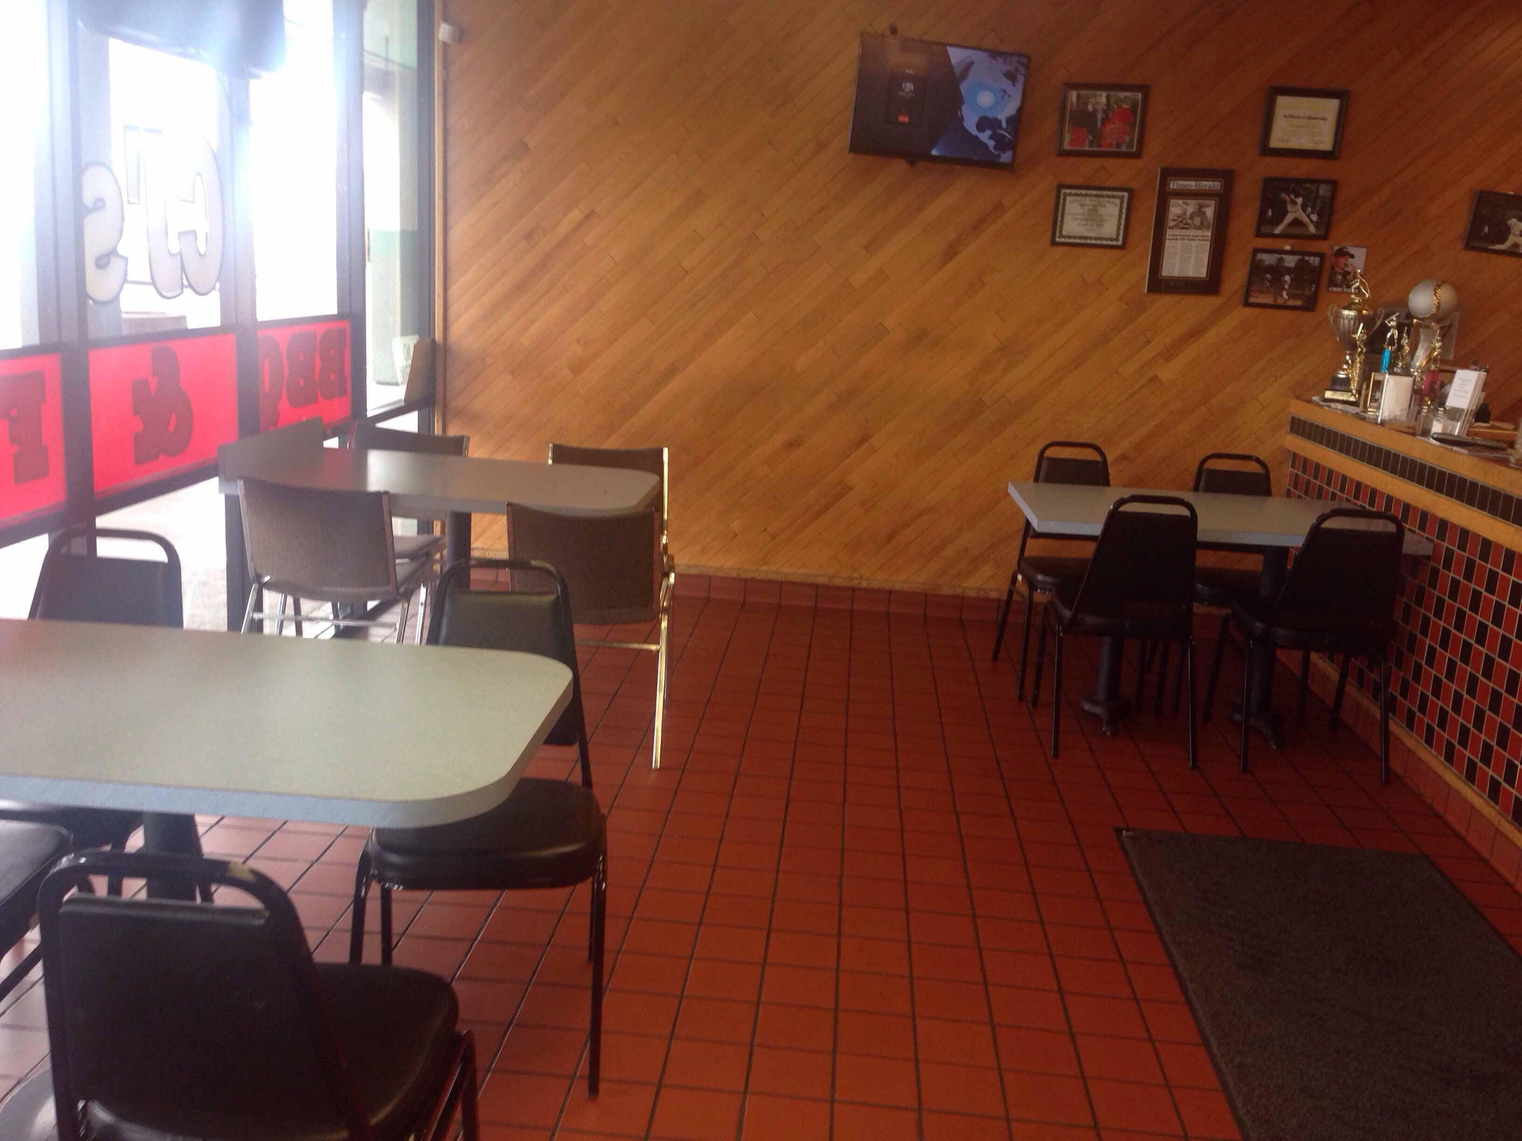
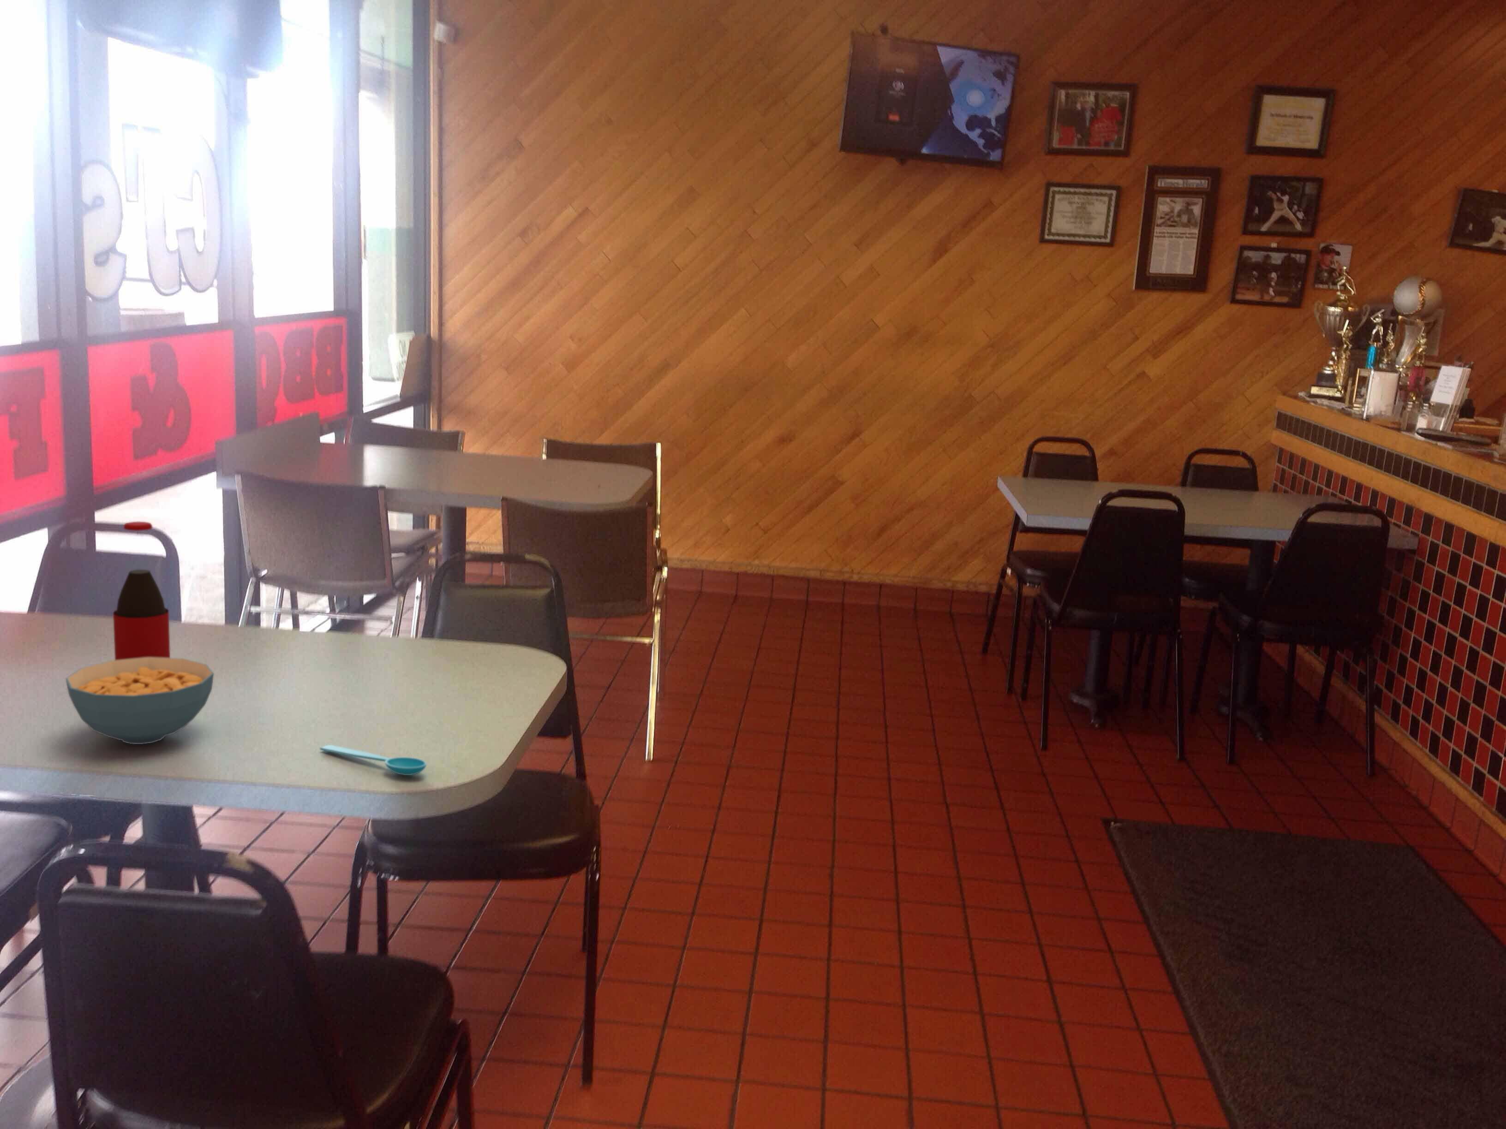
+ cereal bowl [65,657,215,745]
+ bottle [113,521,171,661]
+ spoon [319,745,427,776]
